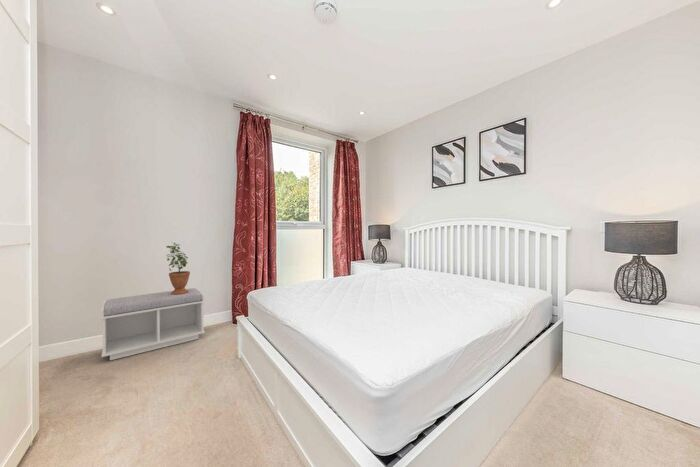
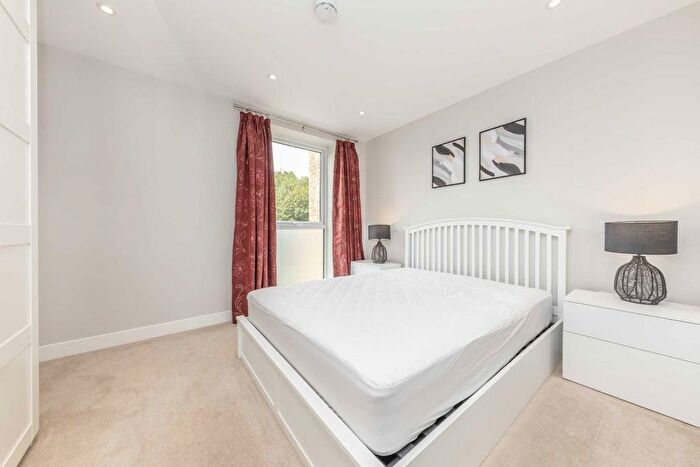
- potted plant [165,241,191,295]
- bench [100,287,205,361]
